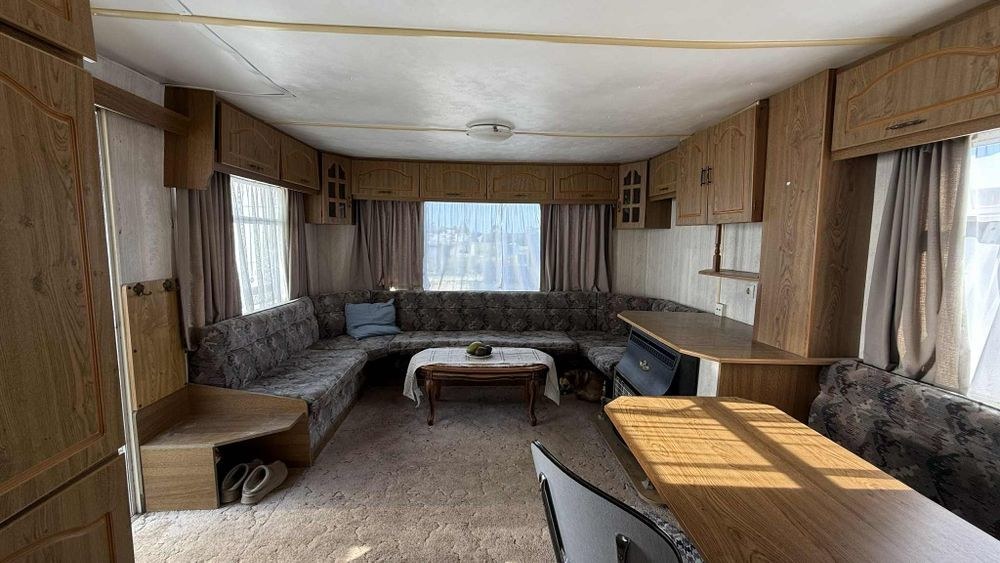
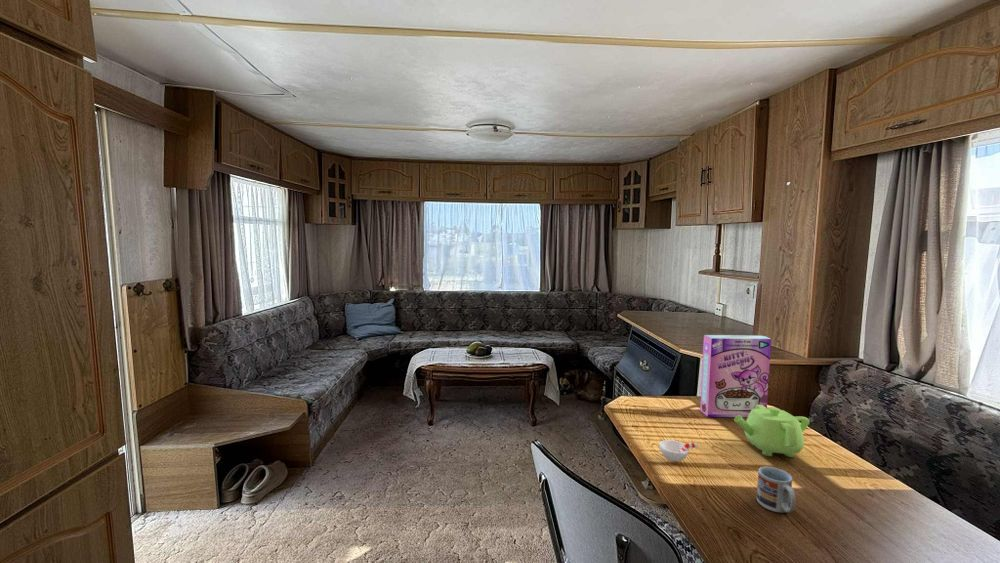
+ teapot [733,405,810,458]
+ cup [756,466,797,514]
+ cereal box [699,334,772,418]
+ cup [658,439,699,462]
